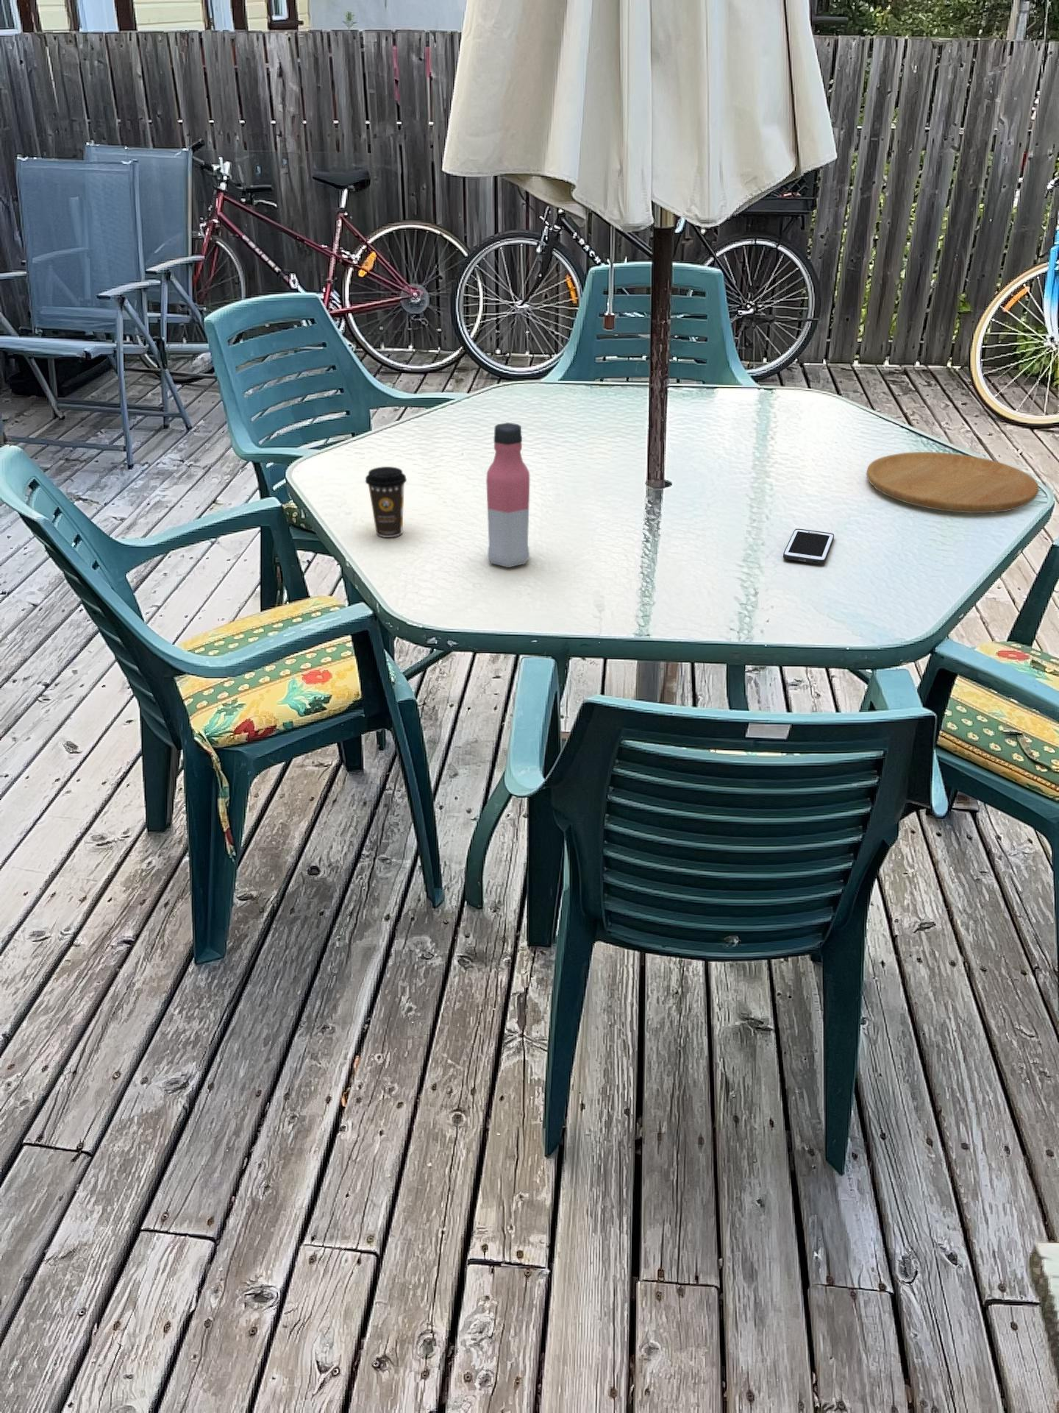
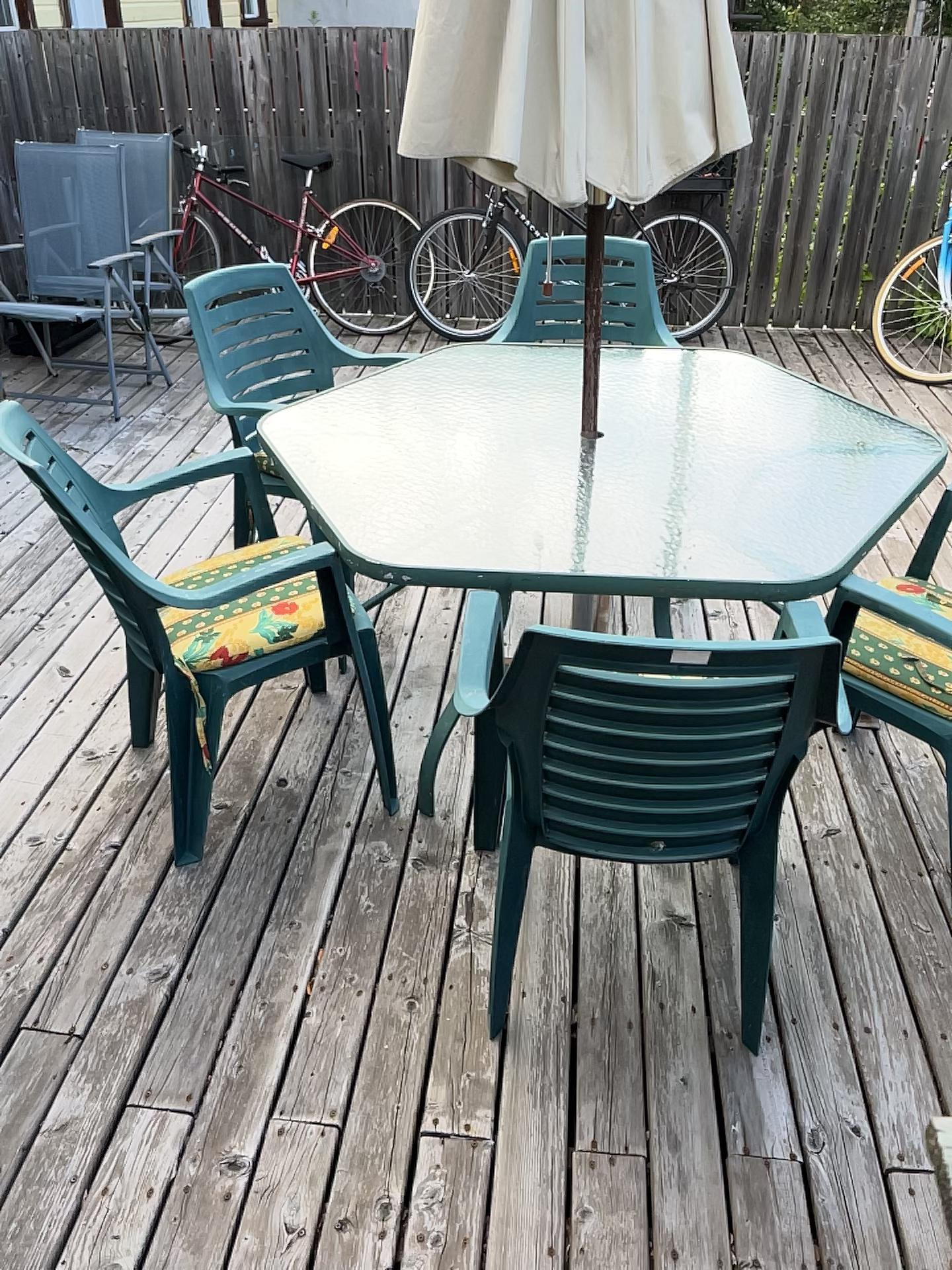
- coffee cup [365,466,407,538]
- cell phone [782,528,834,565]
- water bottle [485,422,531,569]
- cutting board [865,451,1040,514]
